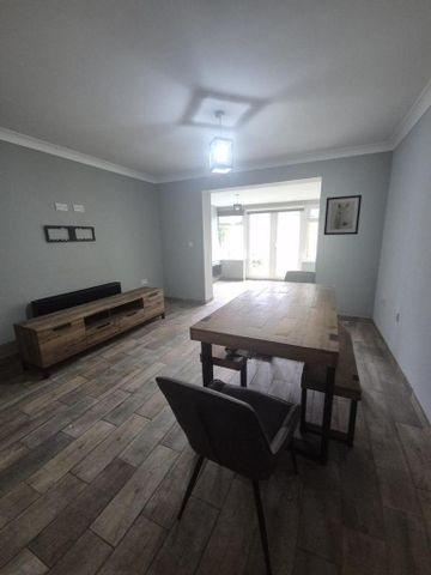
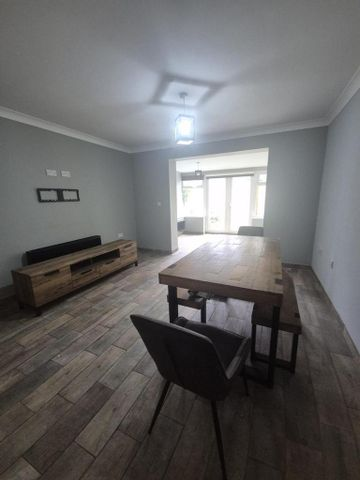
- wall art [323,194,363,236]
